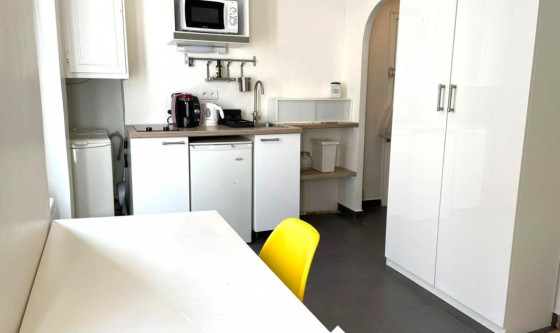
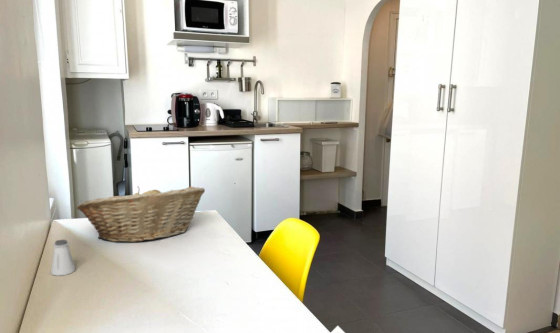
+ saltshaker [50,239,77,277]
+ fruit basket [75,186,206,243]
